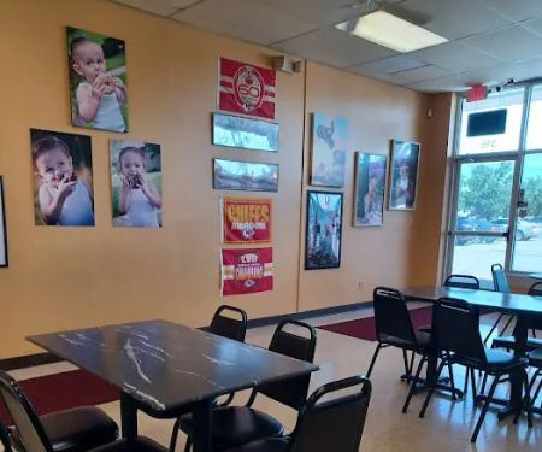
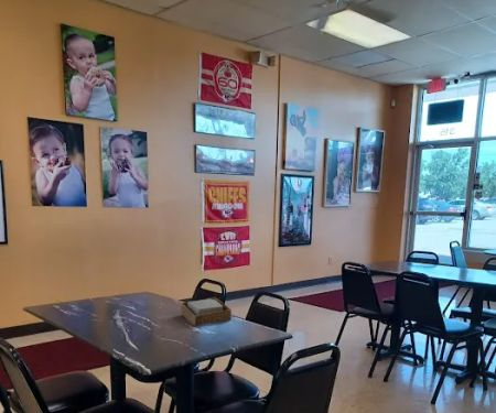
+ napkin holder [180,296,233,326]
